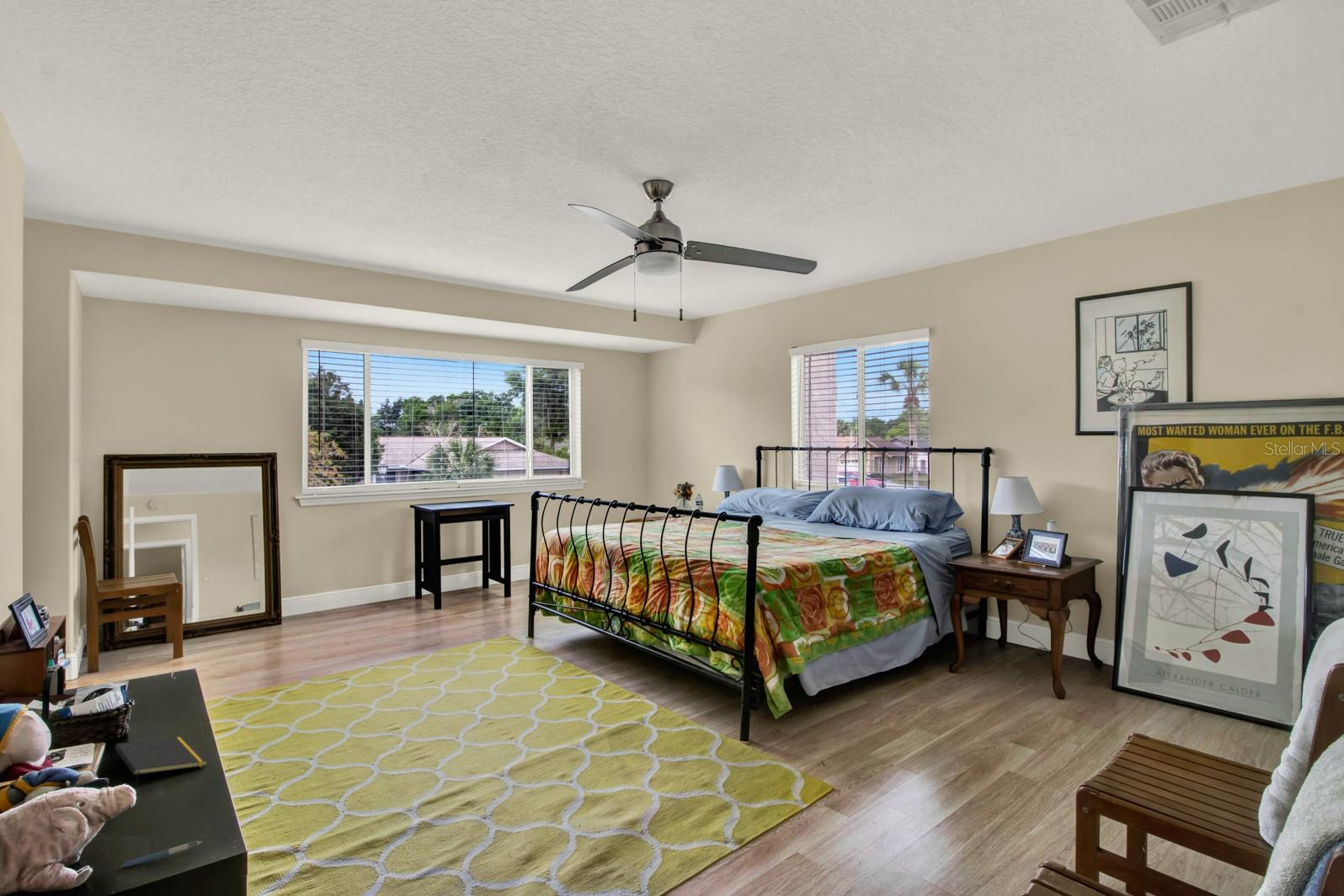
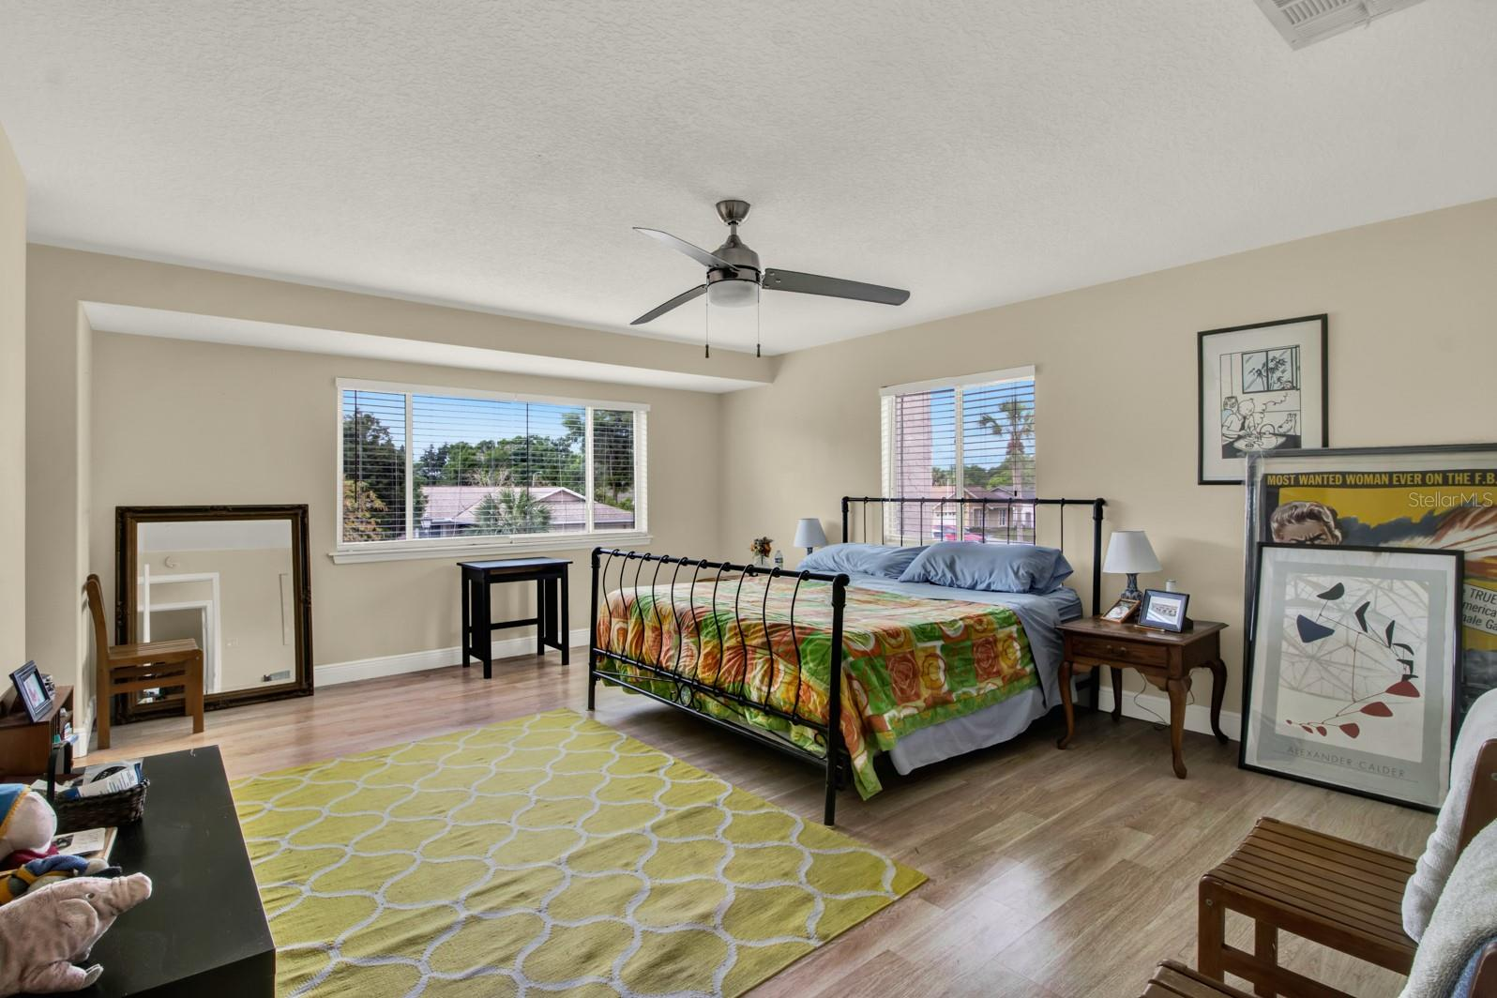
- notepad [114,736,209,789]
- pen [120,840,202,868]
